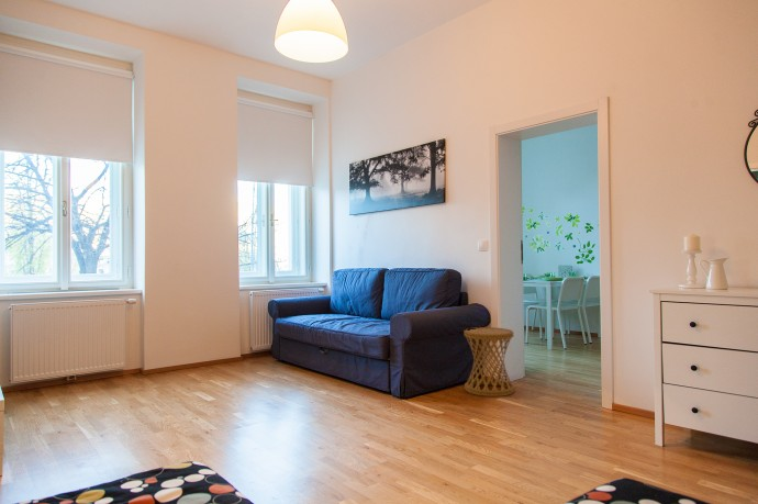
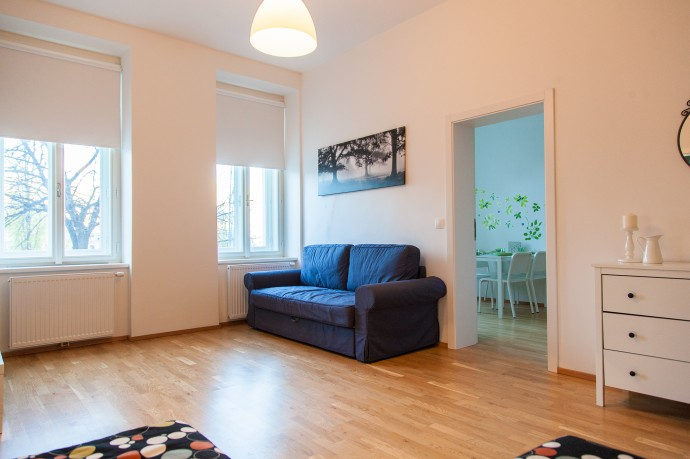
- side table [462,326,515,397]
